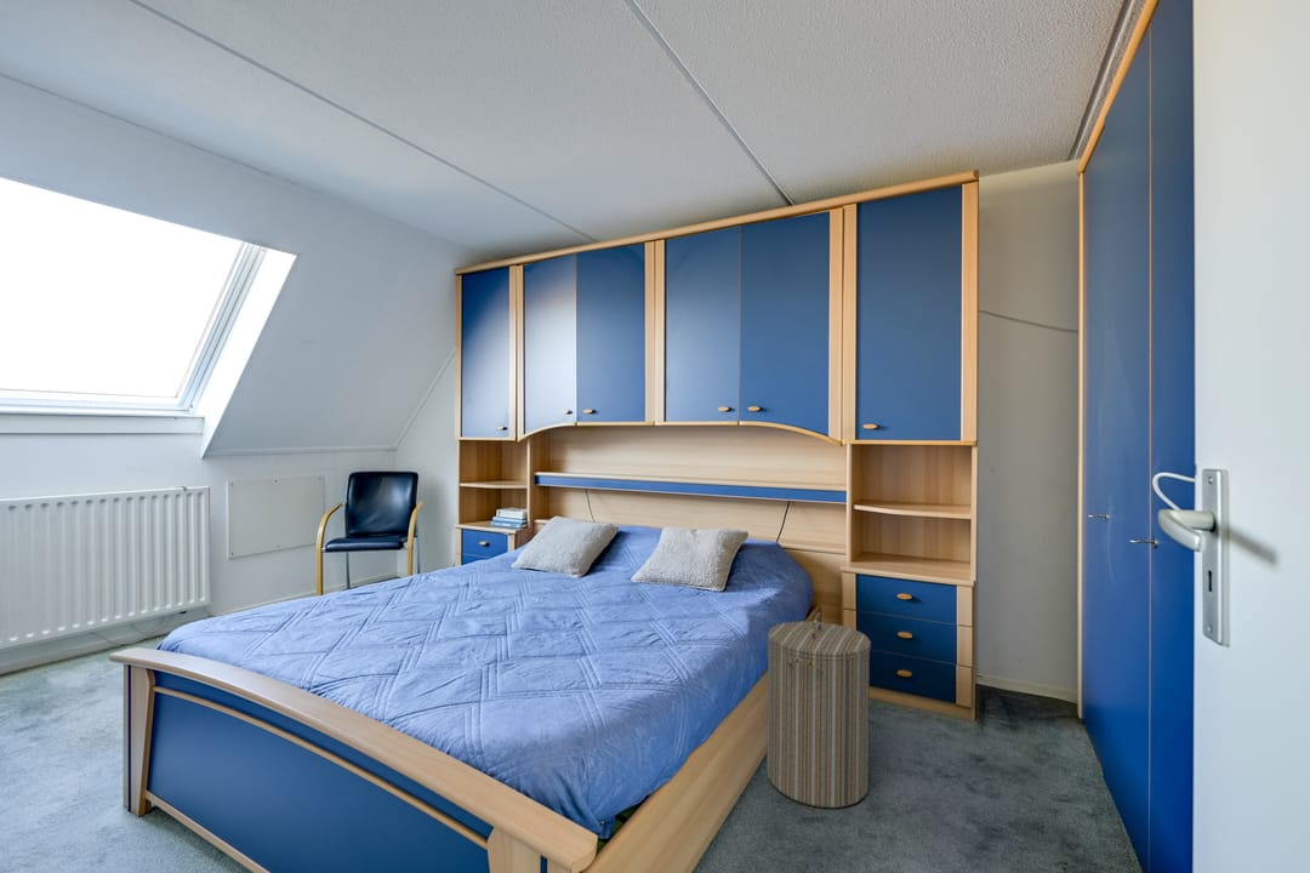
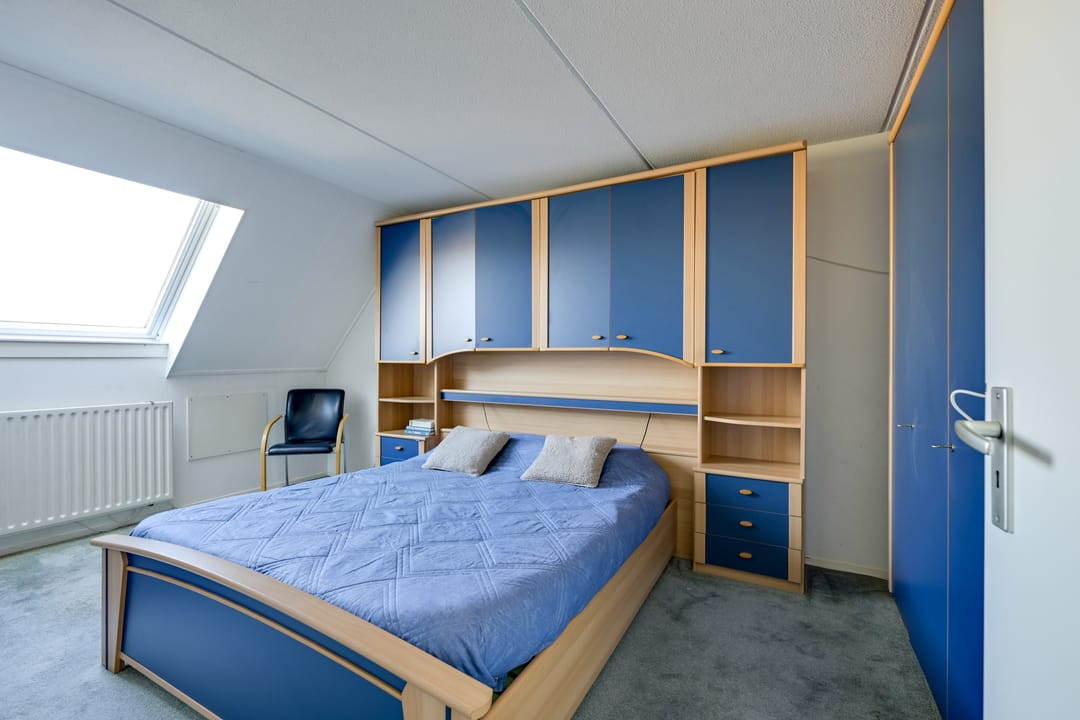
- laundry hamper [765,611,872,809]
